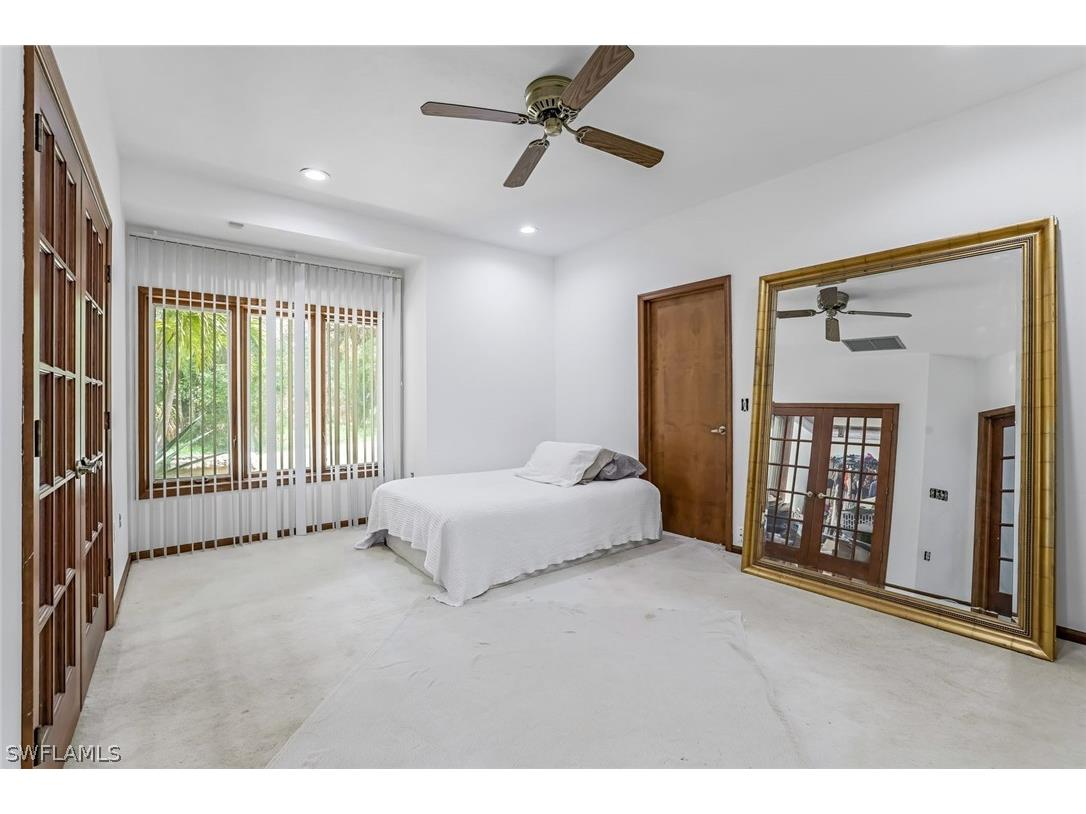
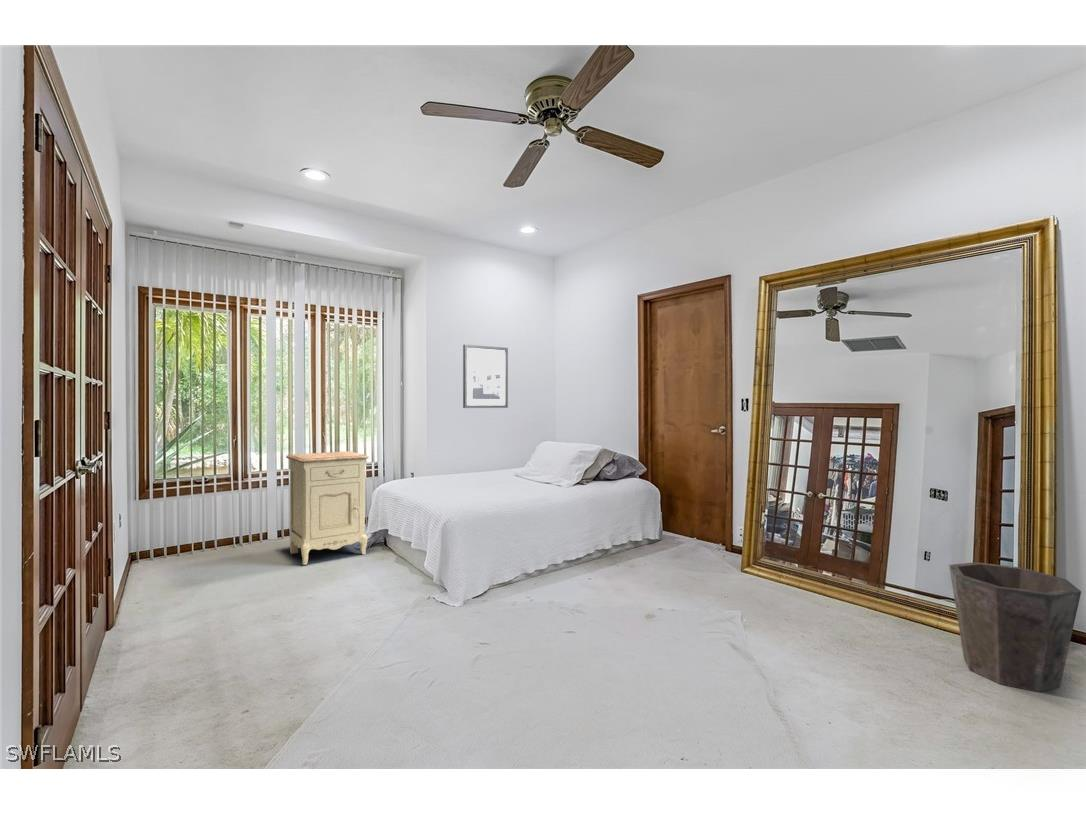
+ waste bin [948,561,1082,693]
+ wall art [462,344,509,409]
+ nightstand [285,450,369,566]
